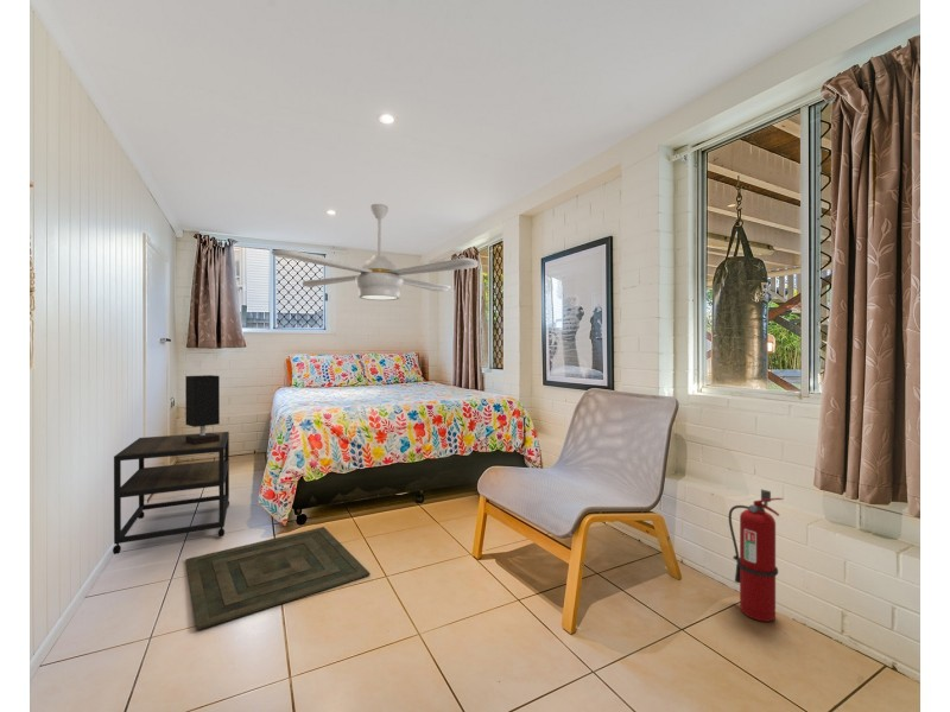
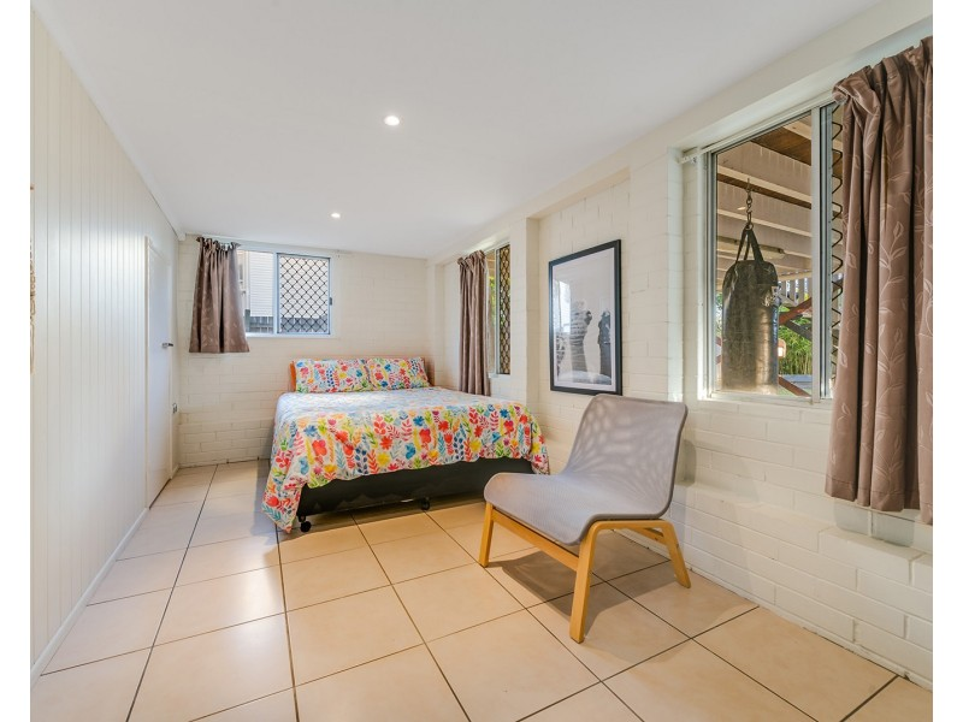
- ceiling fan [271,203,480,301]
- fire extinguisher [728,488,785,623]
- side table [112,431,230,555]
- table lamp [184,374,221,445]
- bath mat [185,526,372,631]
